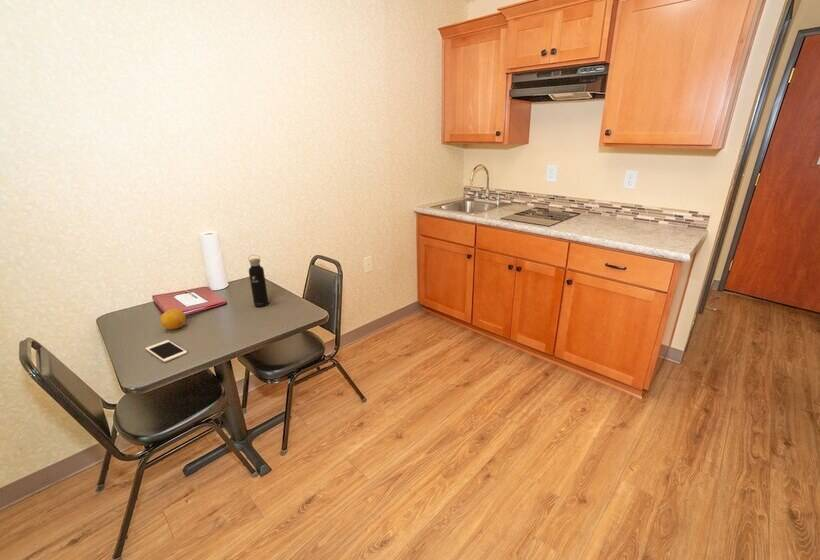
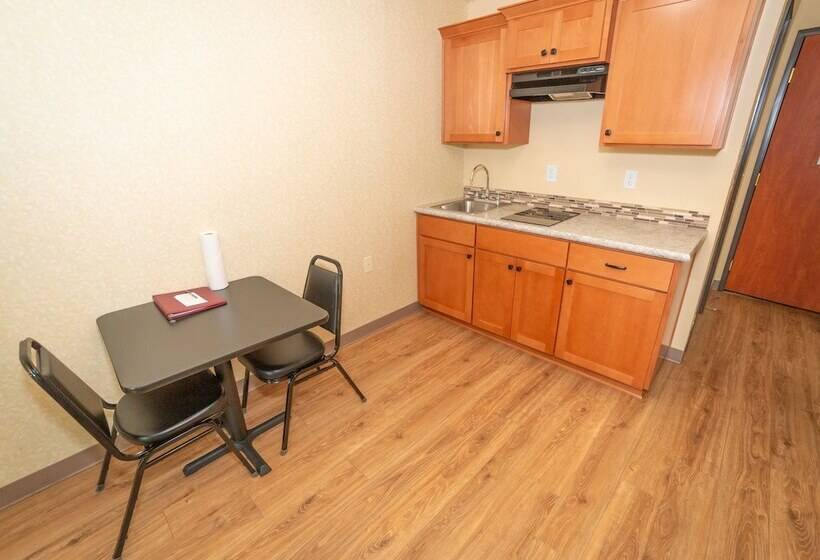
- cell phone [145,339,188,363]
- fruit [159,308,187,330]
- water bottle [247,254,269,308]
